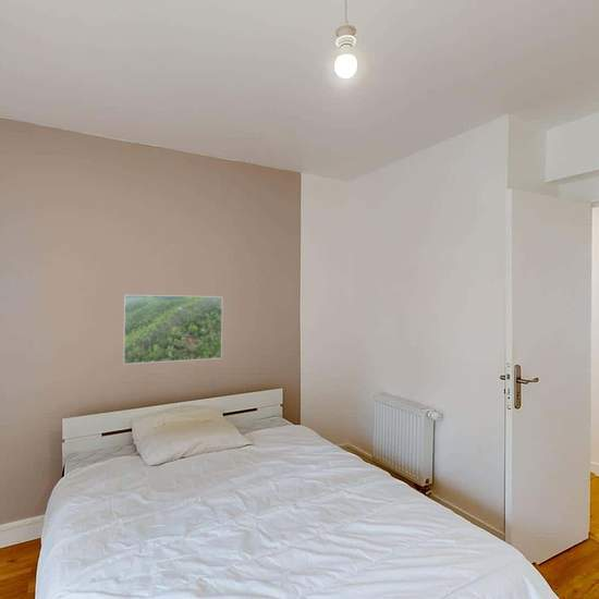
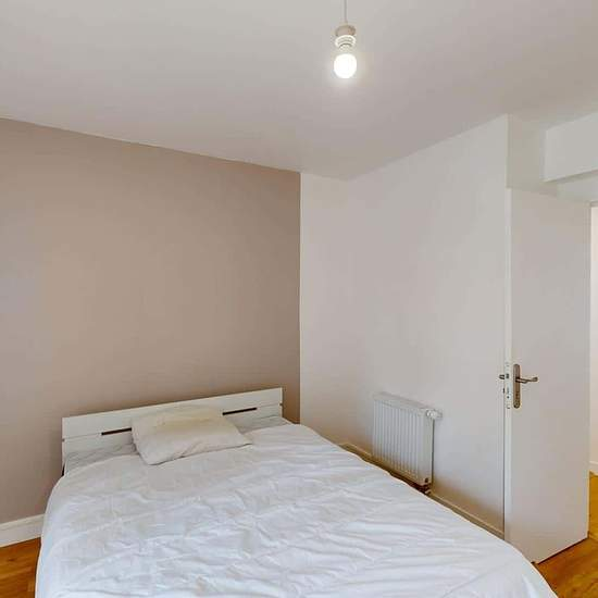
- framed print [122,294,223,365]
